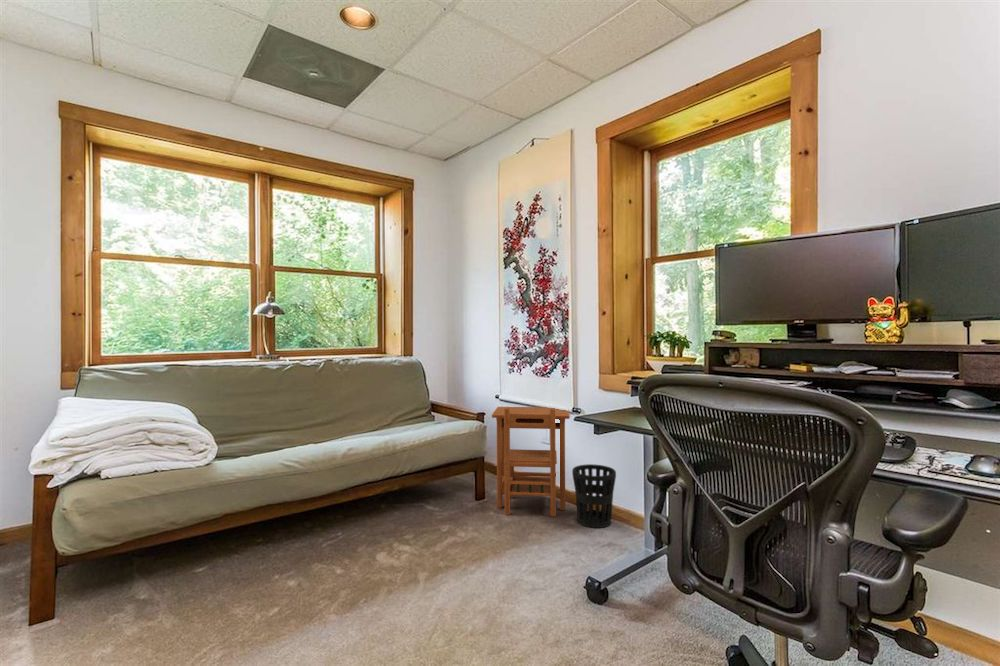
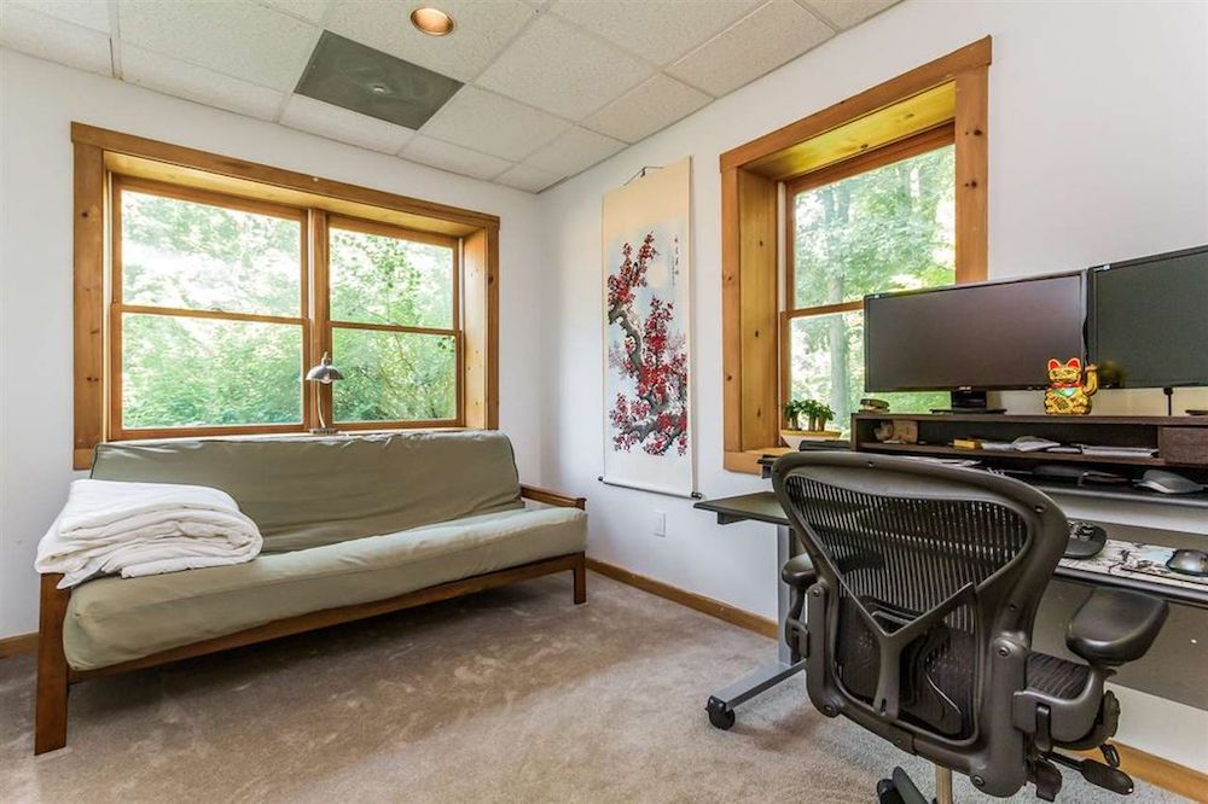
- wastebasket [571,463,617,529]
- side table [491,406,571,518]
